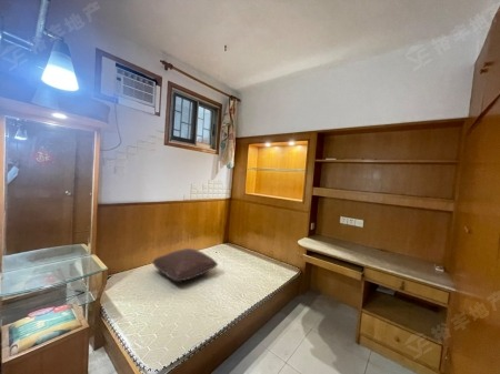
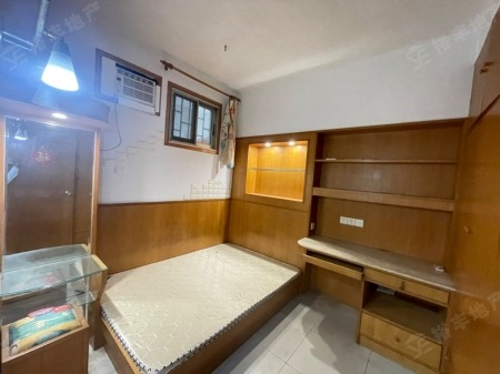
- pillow [151,247,219,283]
